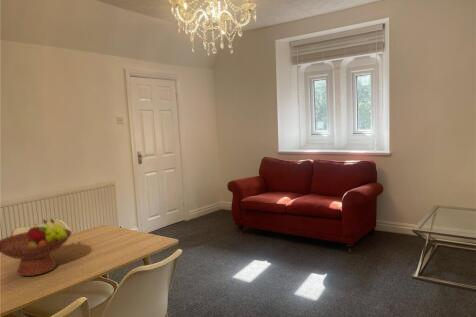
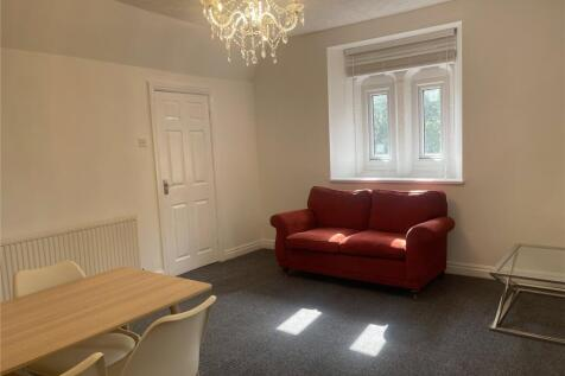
- fruit bowl [0,218,73,277]
